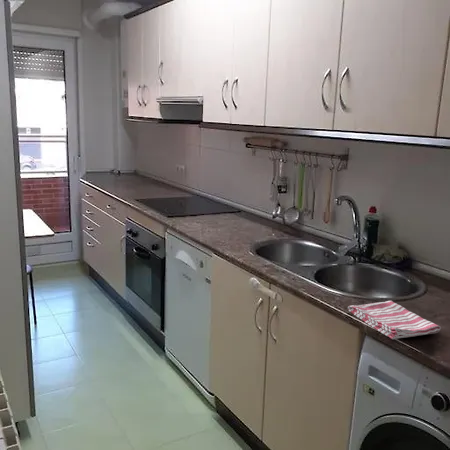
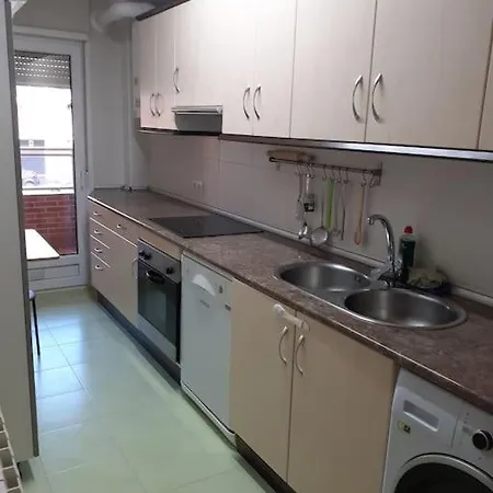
- dish towel [347,300,442,340]
